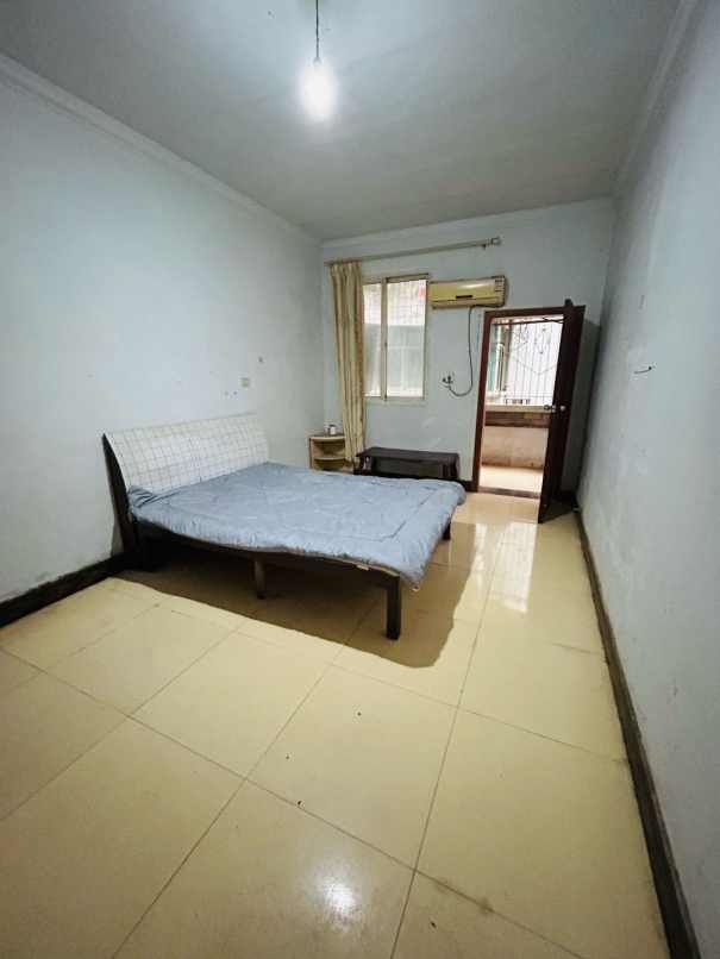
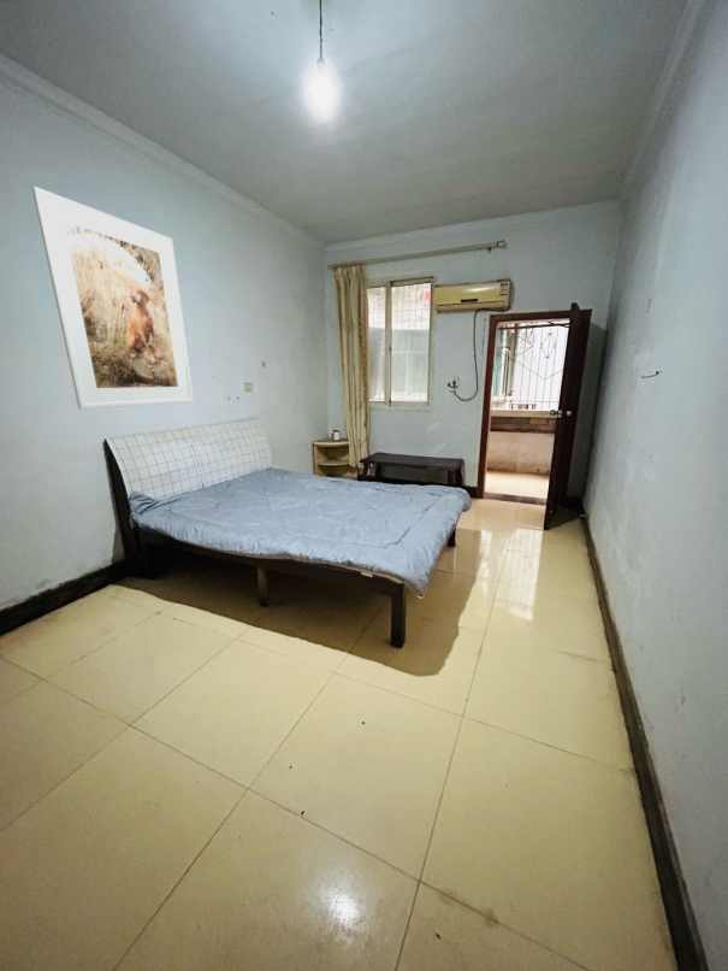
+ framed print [30,186,195,410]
